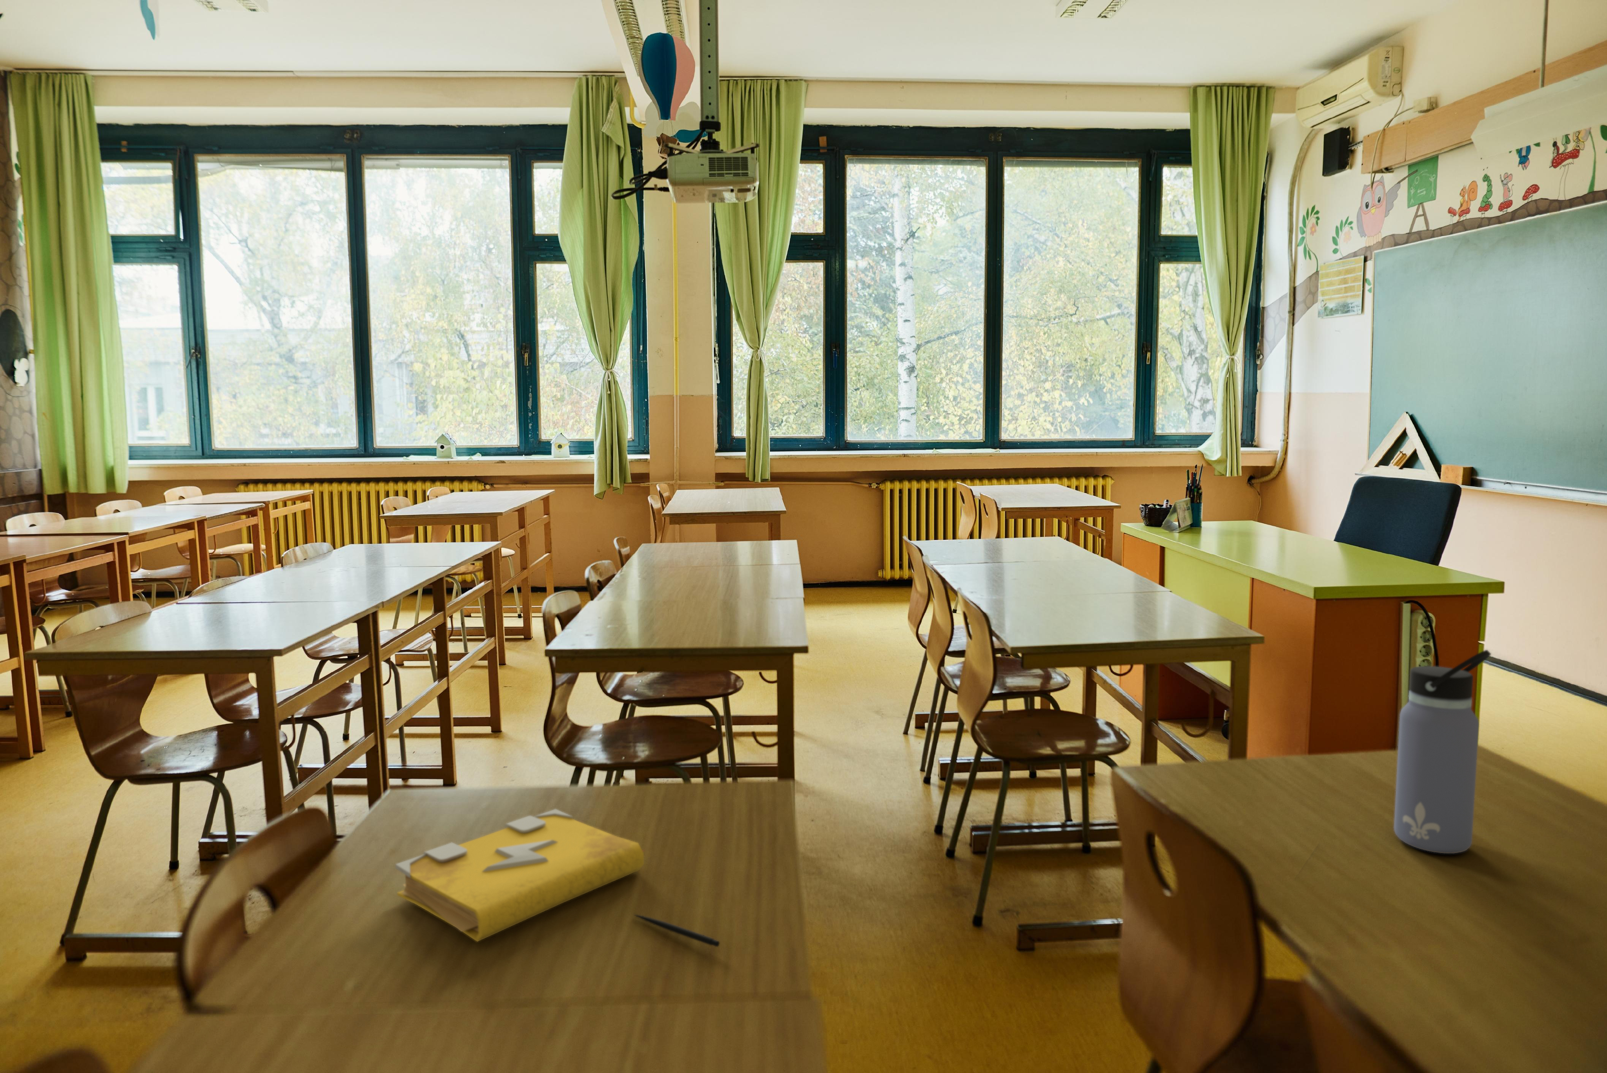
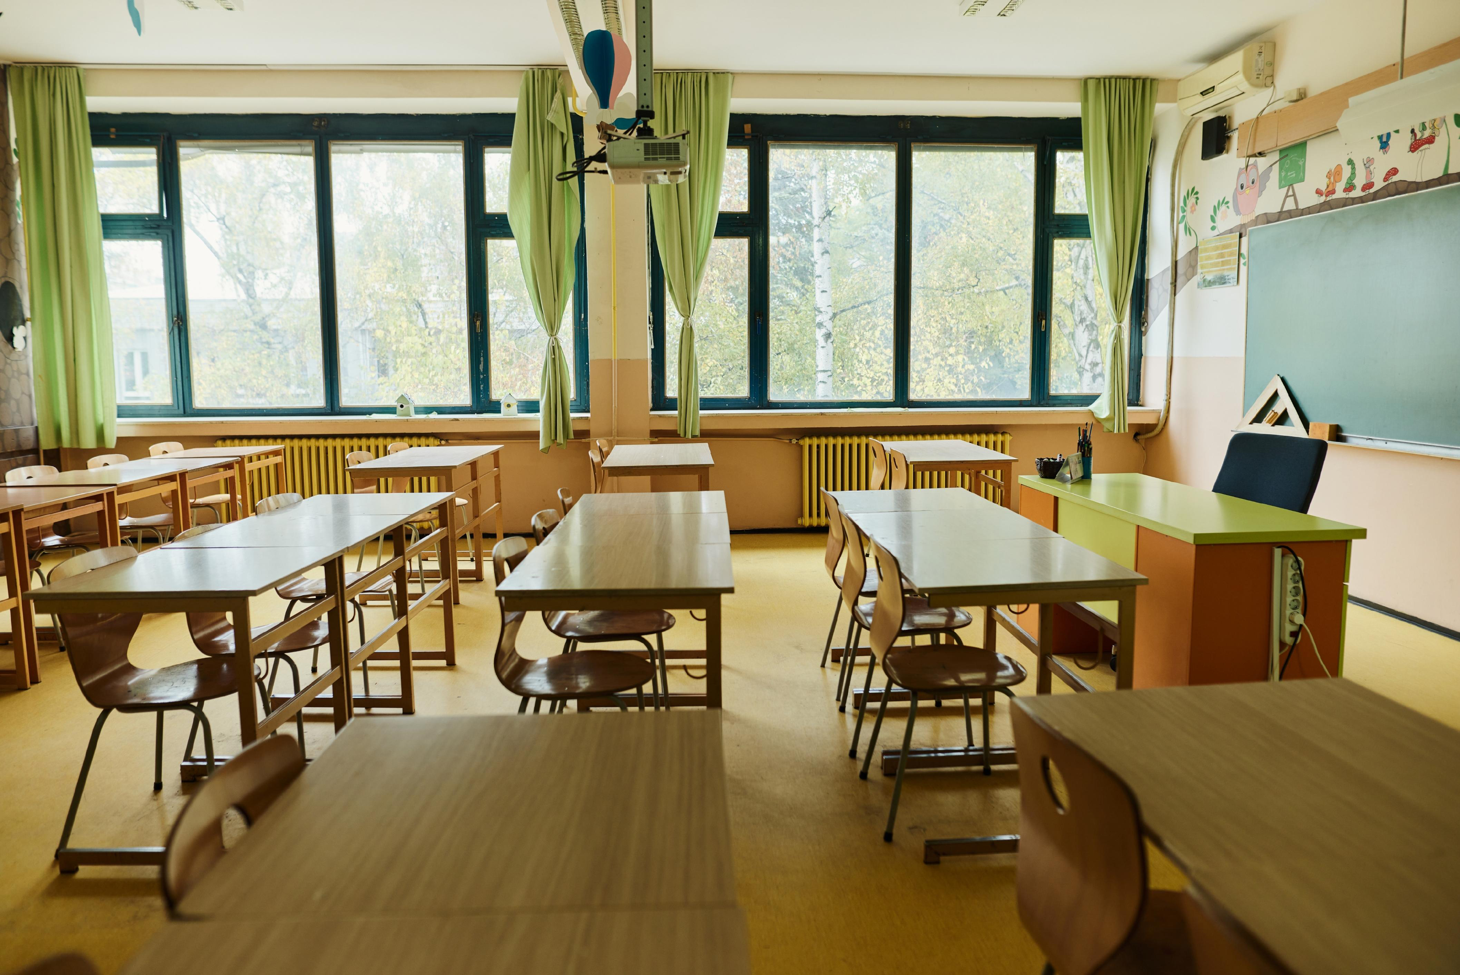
- water bottle [1394,649,1492,854]
- spell book [395,808,645,942]
- pen [633,914,720,947]
